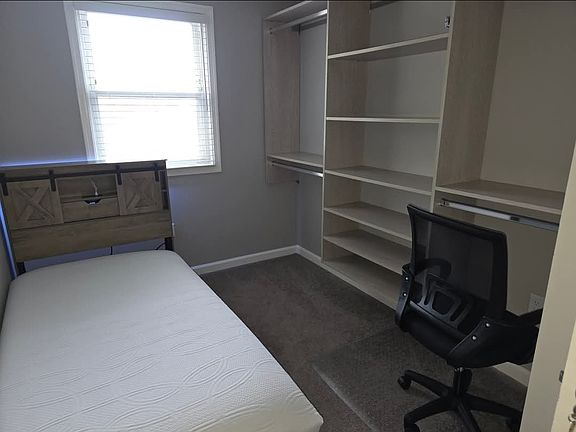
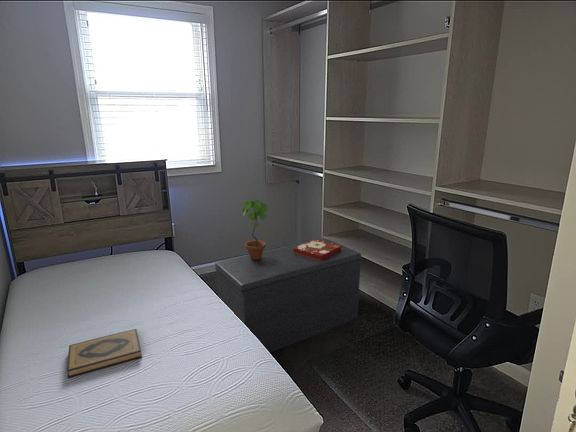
+ decorative box [294,238,341,260]
+ bench [214,237,362,354]
+ hardback book [66,328,143,379]
+ potted plant [242,199,268,260]
